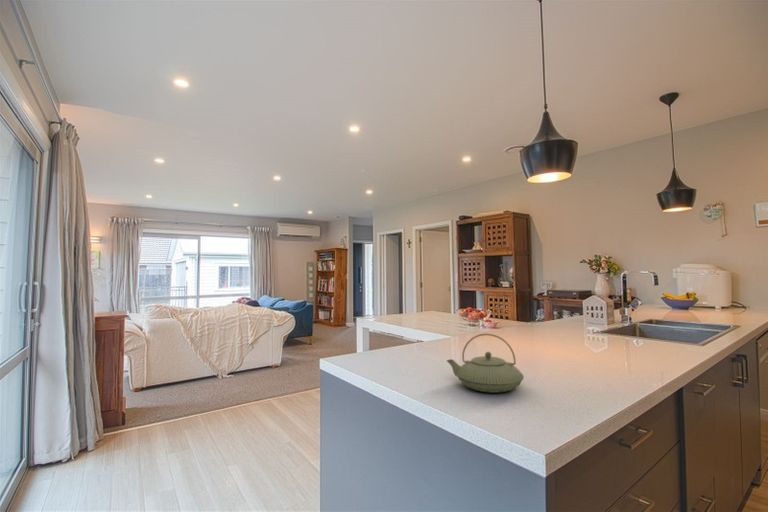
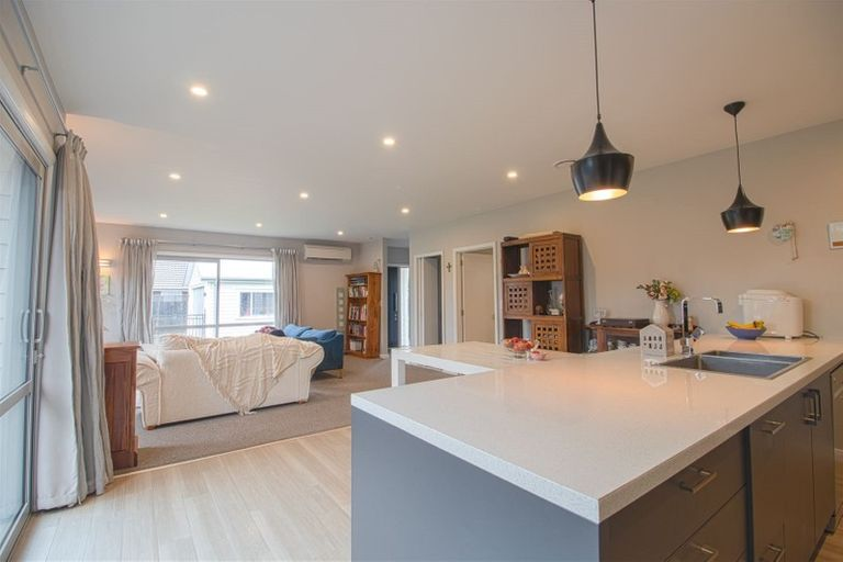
- teapot [446,333,525,394]
